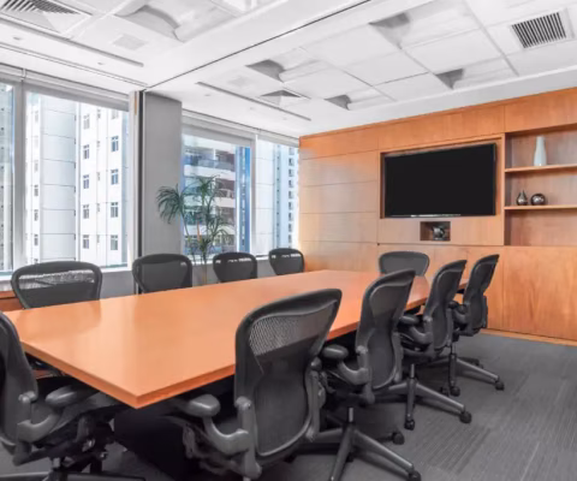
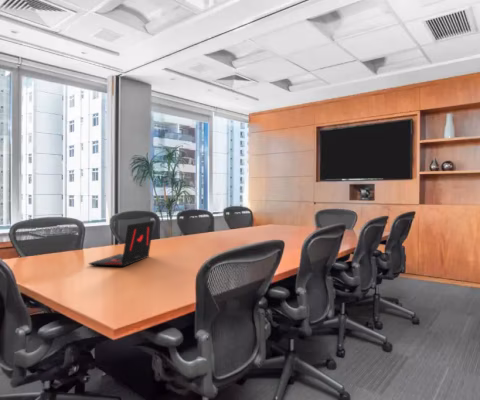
+ laptop [88,220,155,268]
